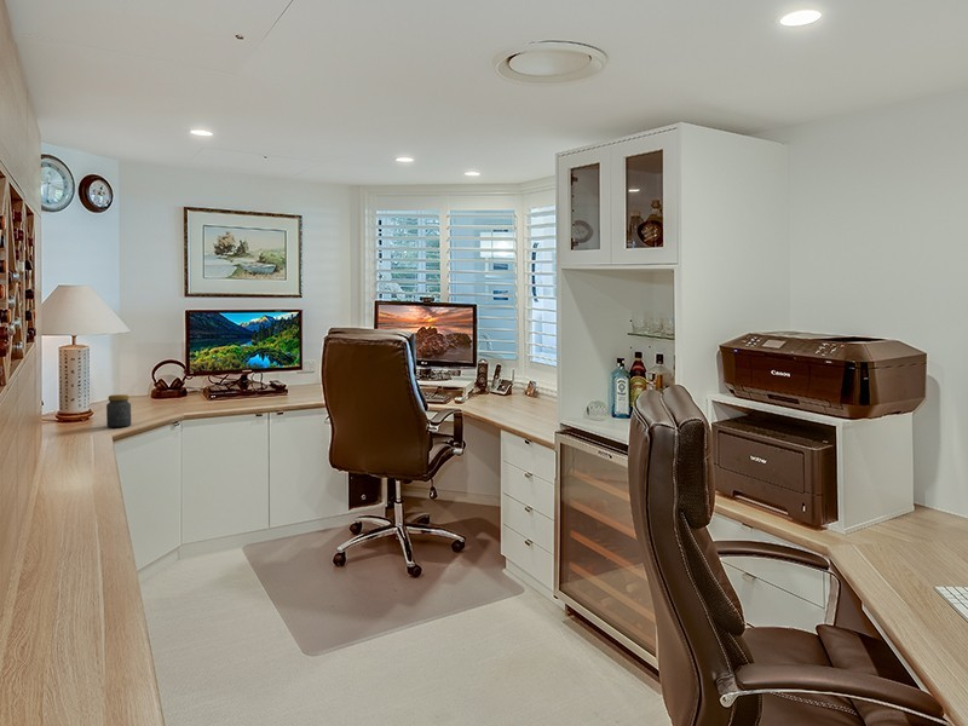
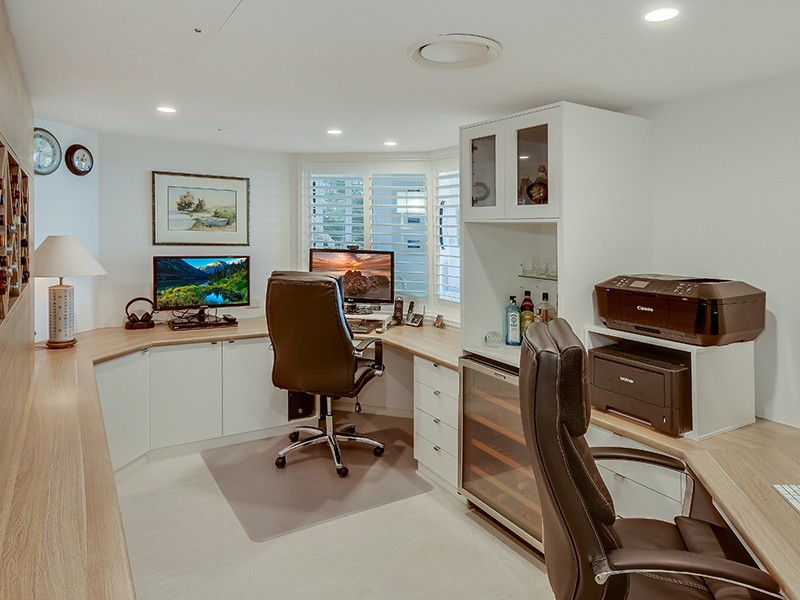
- jar [105,393,132,428]
